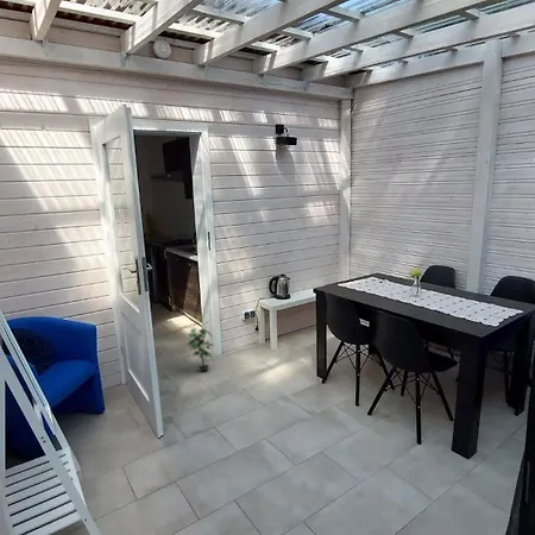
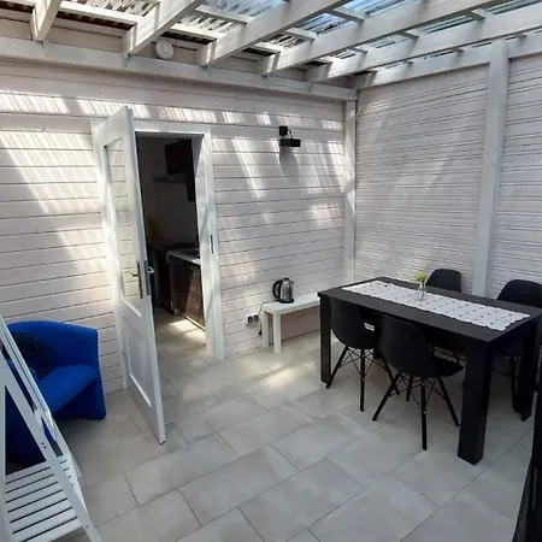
- potted plant [185,320,215,372]
